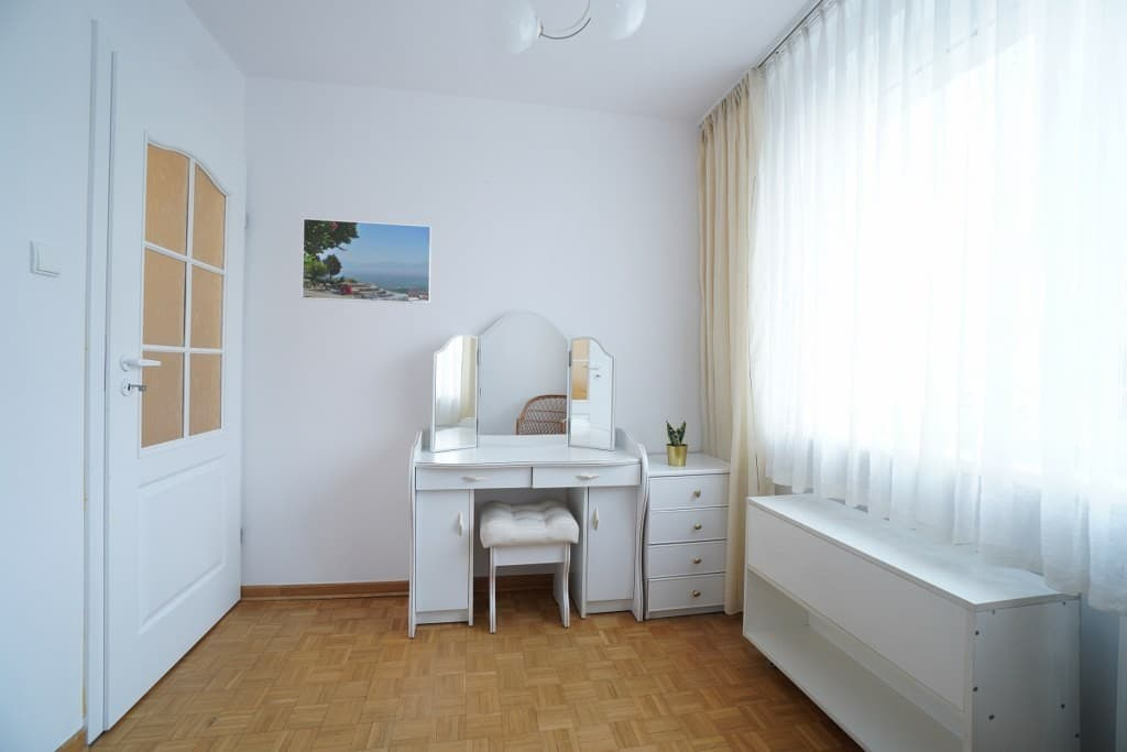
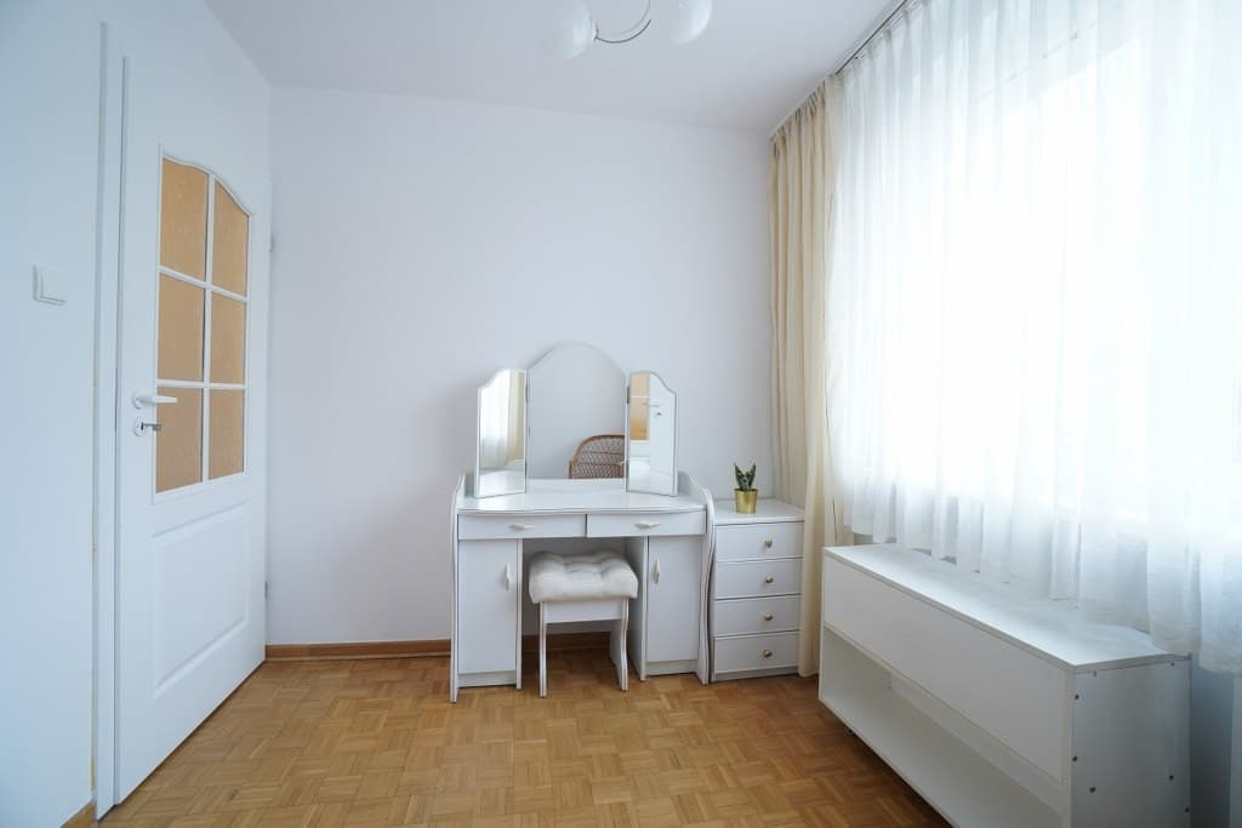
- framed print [300,217,433,305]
